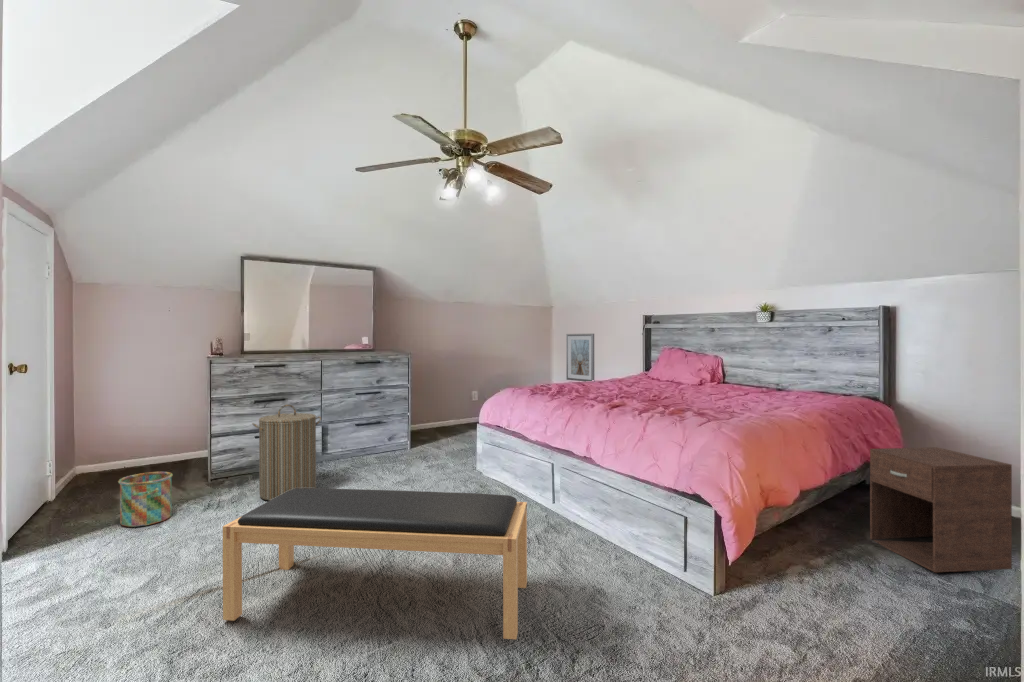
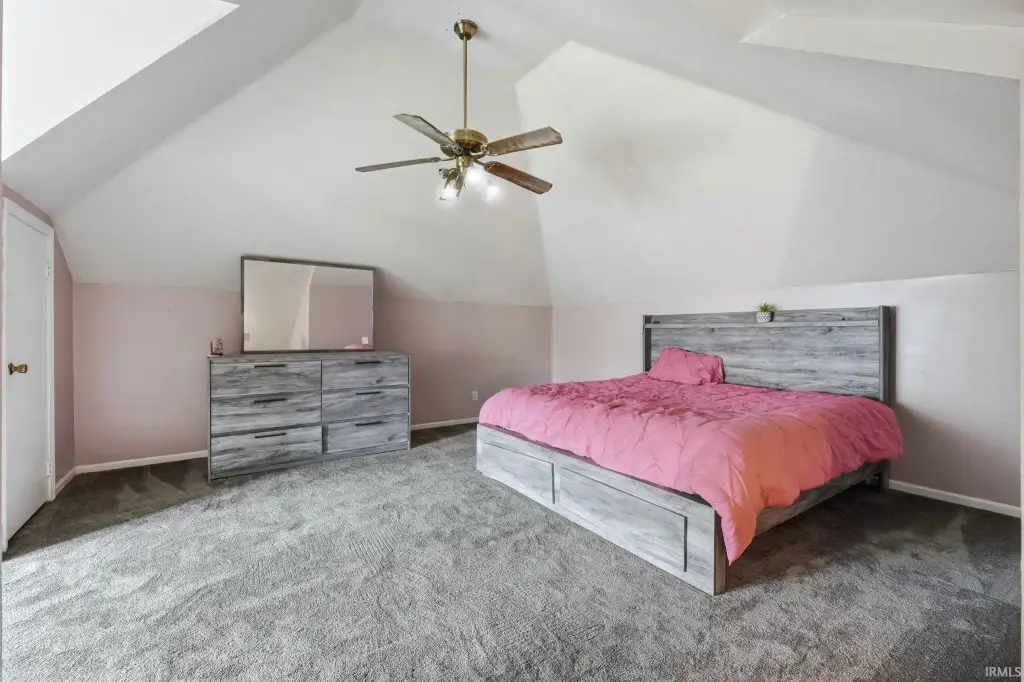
- bucket [117,471,174,528]
- picture frame [565,333,595,382]
- bench [222,487,528,640]
- nightstand [869,446,1013,573]
- laundry hamper [251,404,322,501]
